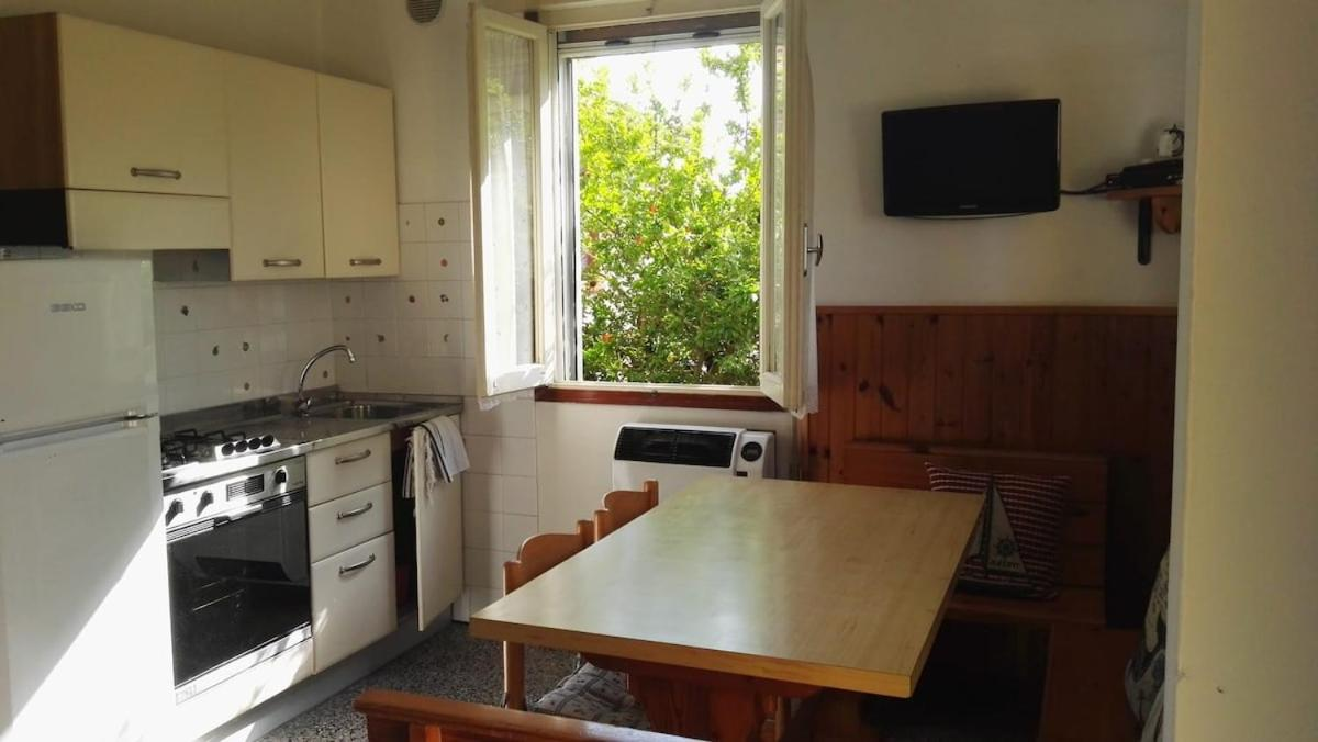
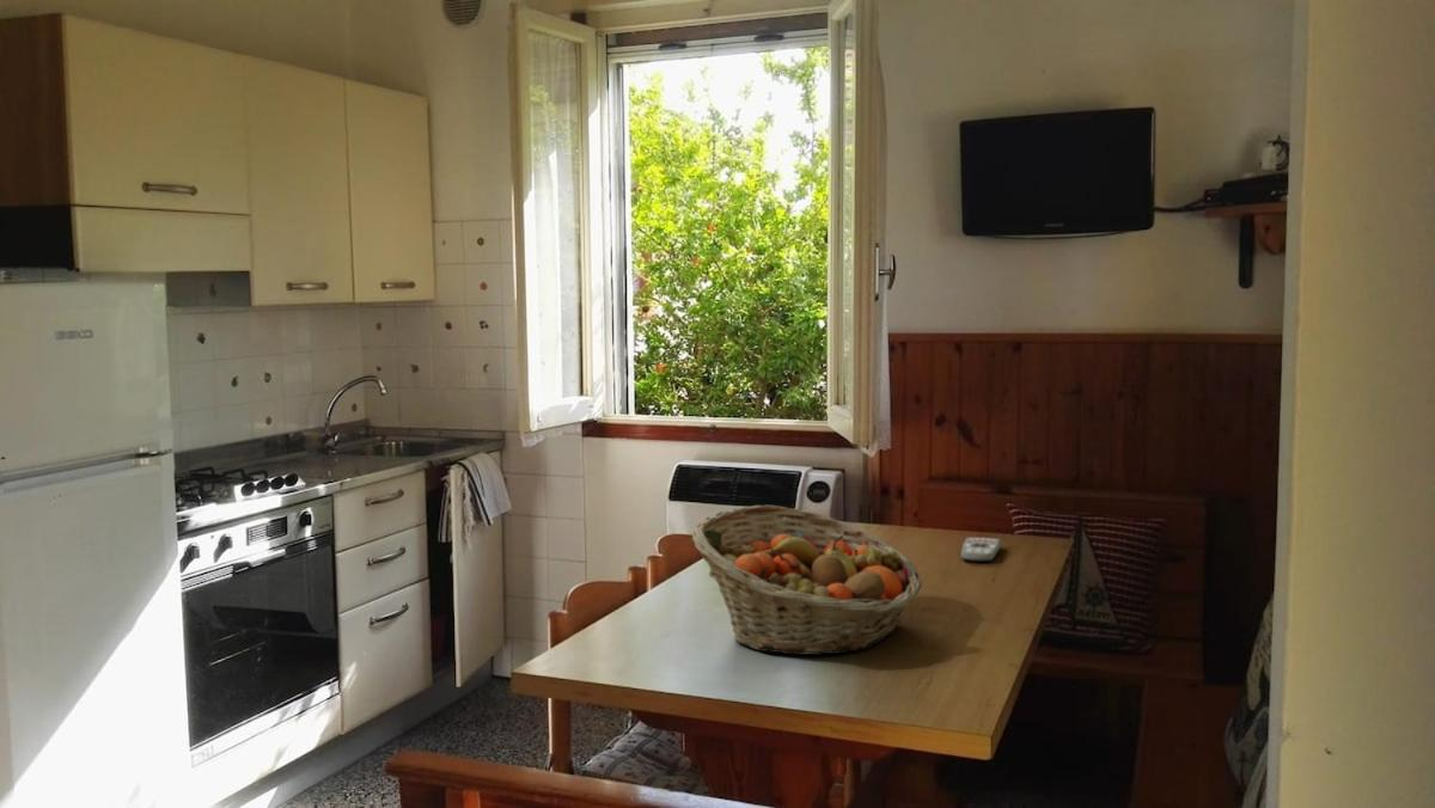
+ fruit basket [691,504,923,656]
+ remote control [960,537,1002,563]
